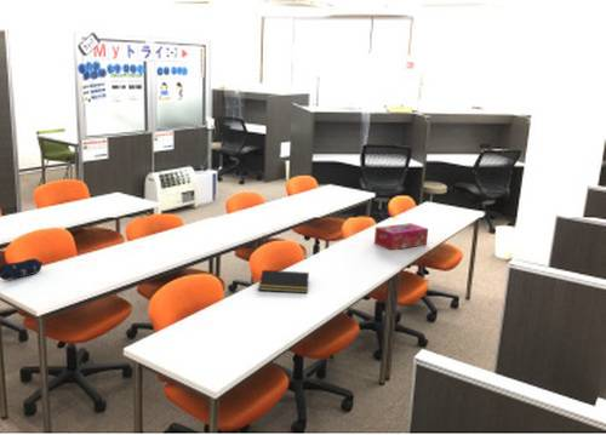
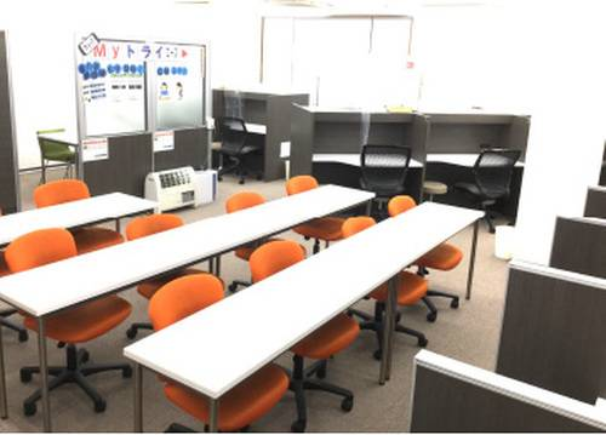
- notepad [258,269,310,294]
- tissue box [373,222,429,251]
- pencil case [0,257,44,281]
